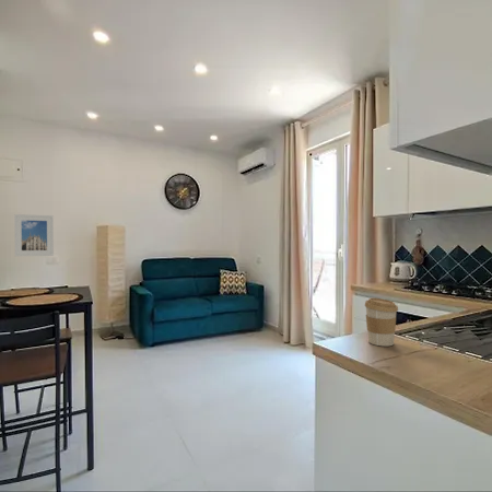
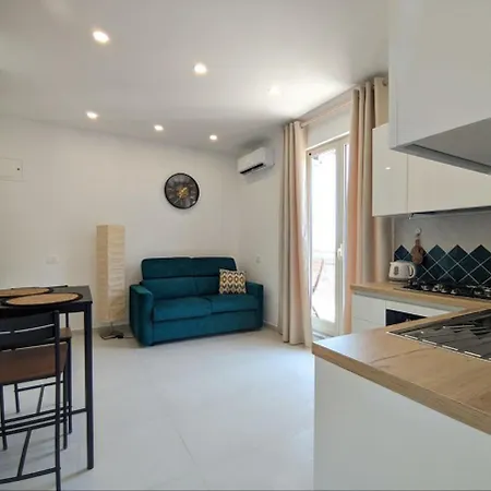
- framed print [13,213,55,257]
- coffee cup [364,296,399,347]
